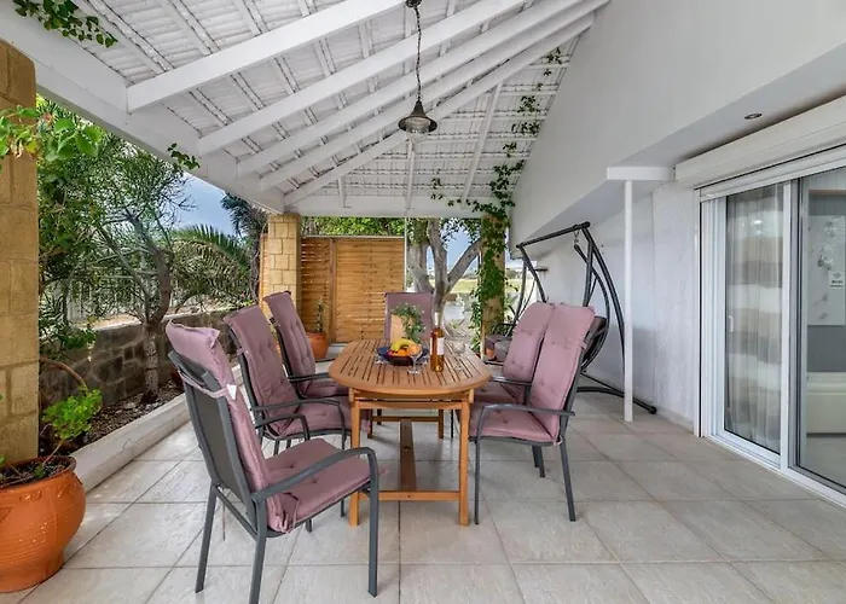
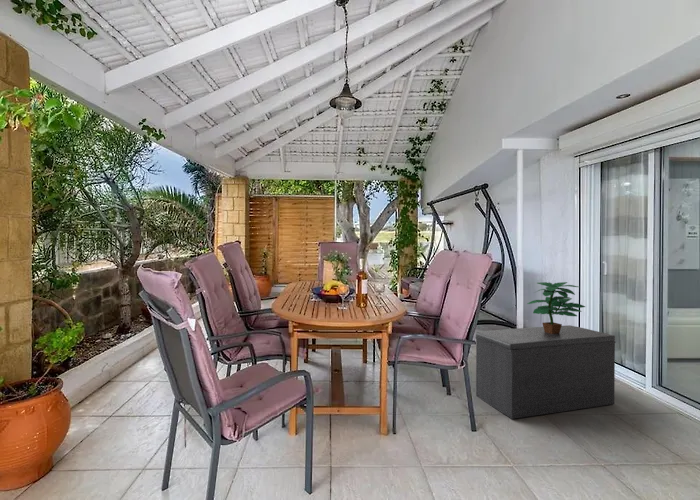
+ potted plant [526,281,586,334]
+ bench [475,324,617,420]
